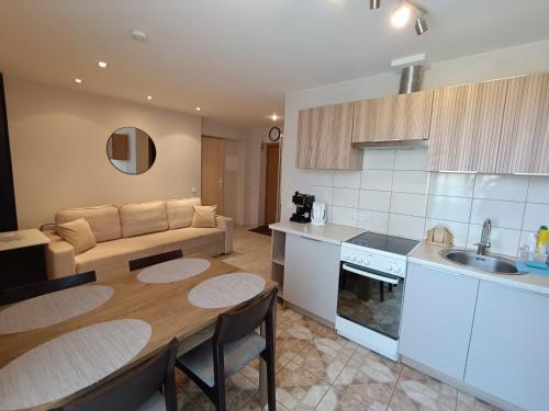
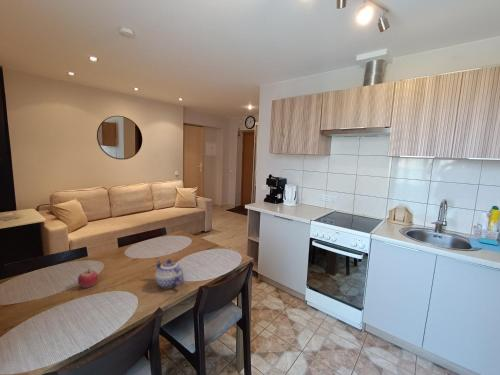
+ teapot [154,258,185,289]
+ fruit [77,268,99,289]
